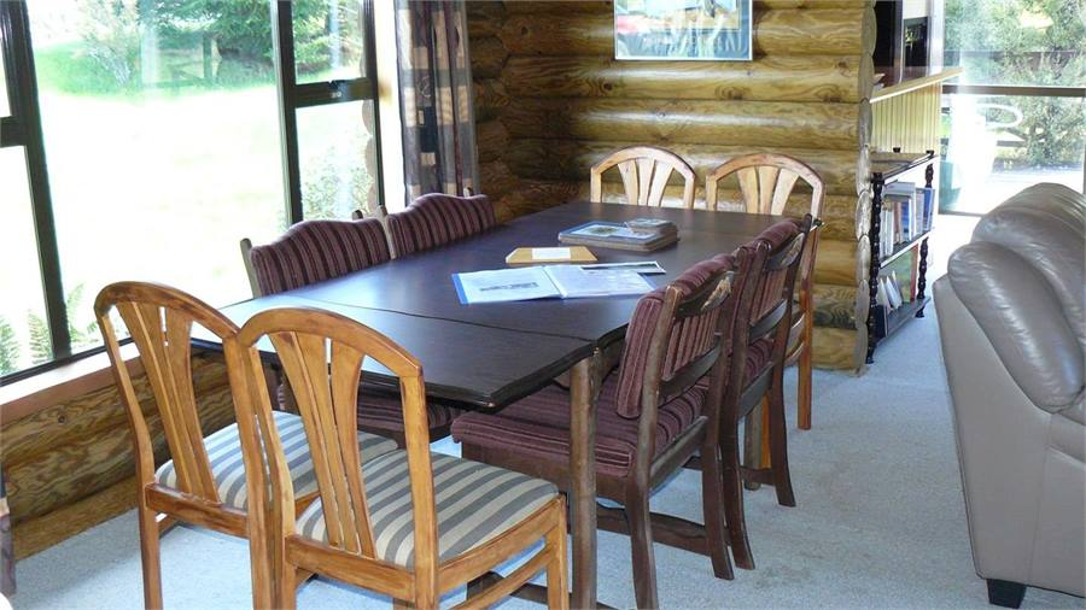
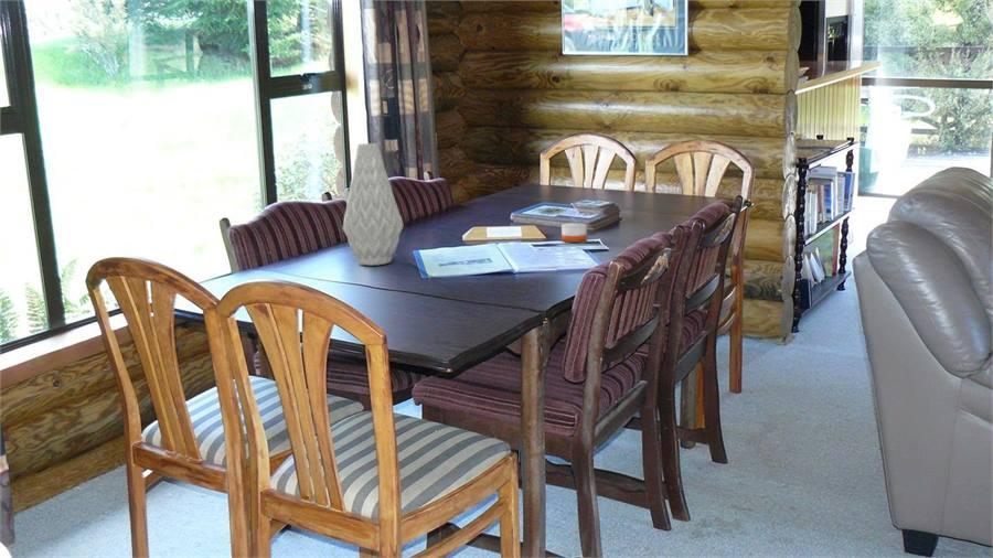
+ candle [560,207,588,244]
+ vase [342,142,404,267]
